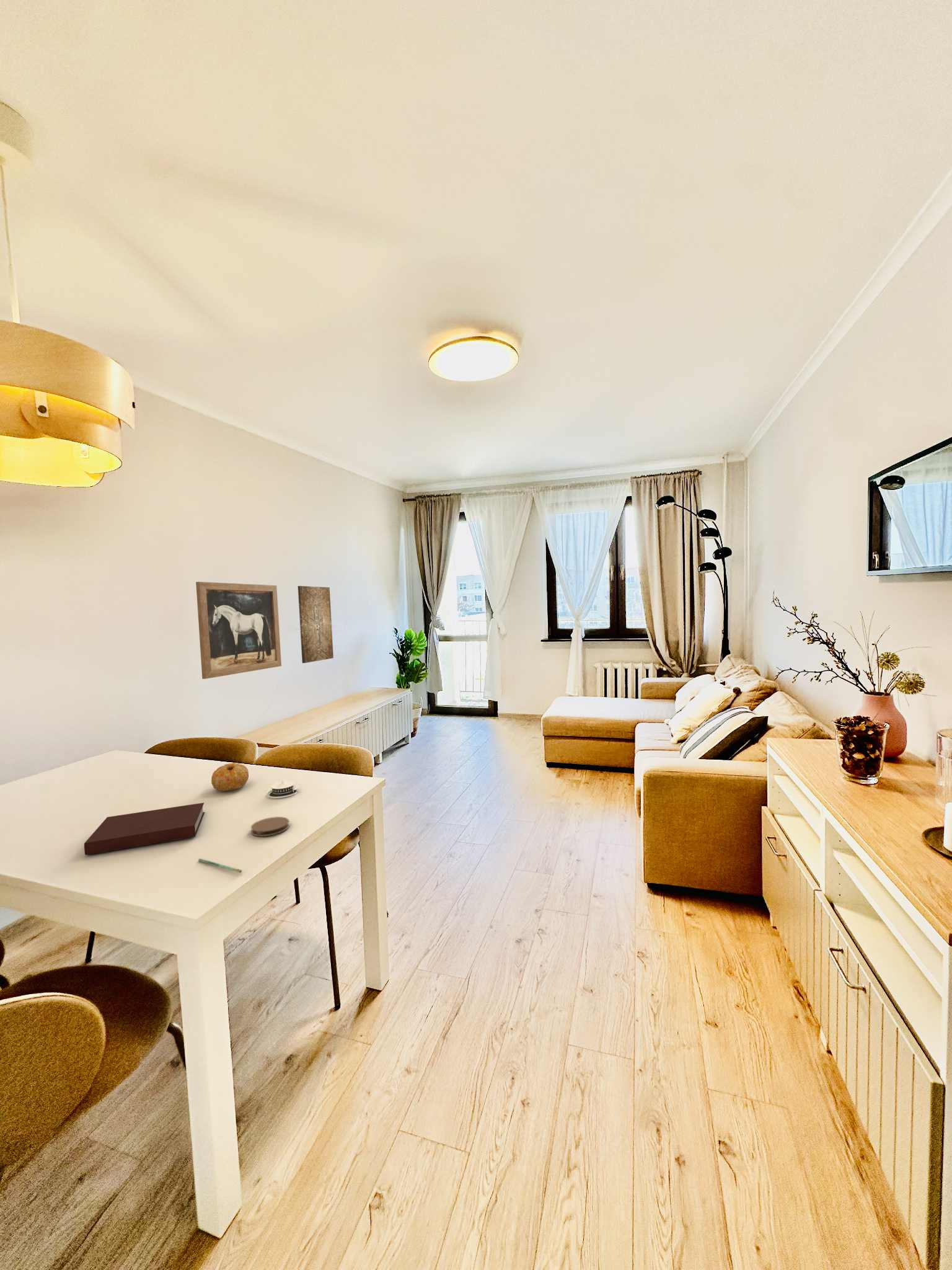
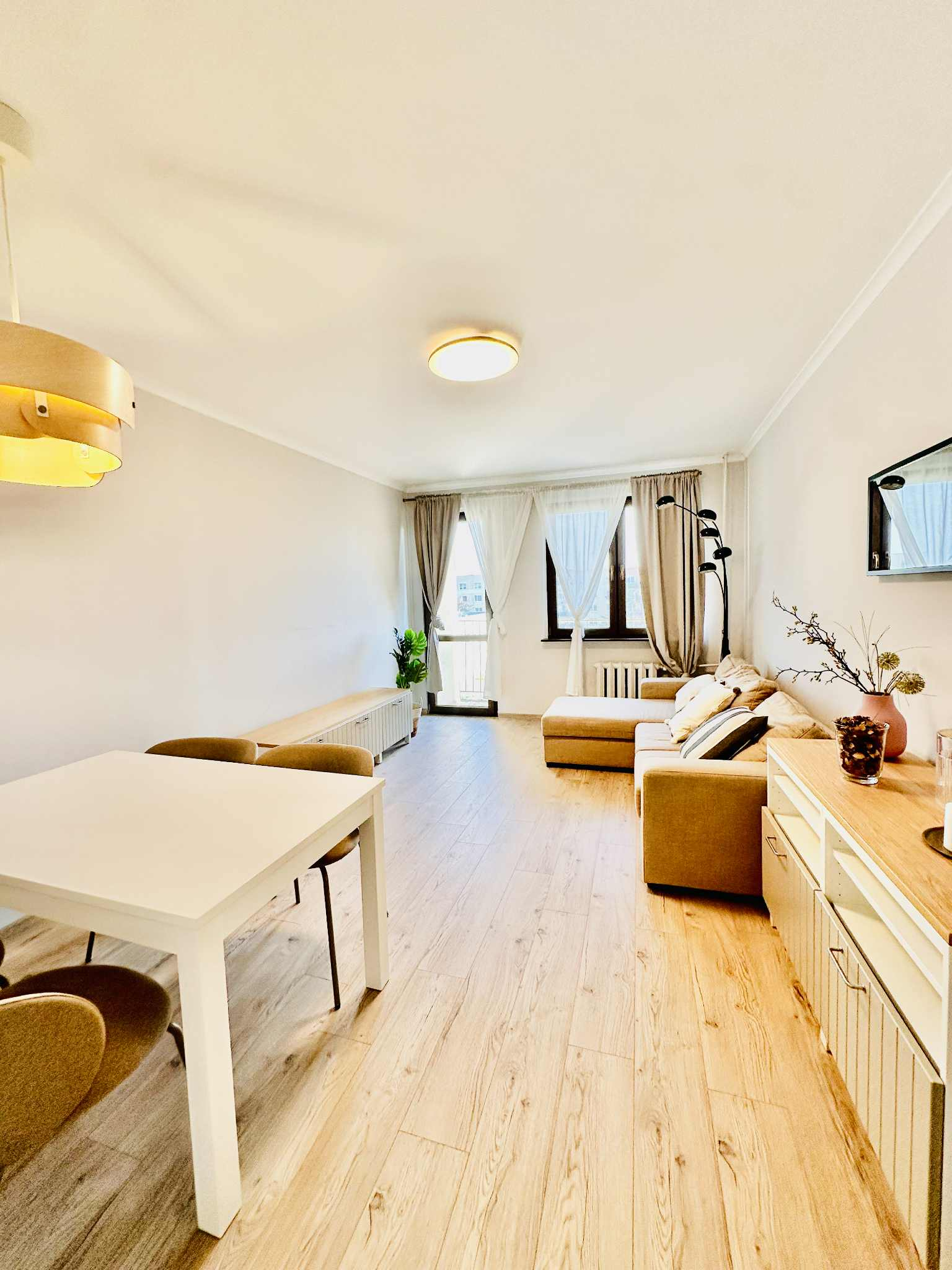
- pen [198,858,242,874]
- notebook [84,802,205,856]
- coaster [250,816,290,837]
- fruit [211,762,249,792]
- wall art [298,585,334,664]
- wall art [195,581,282,680]
- architectural model [267,779,299,799]
